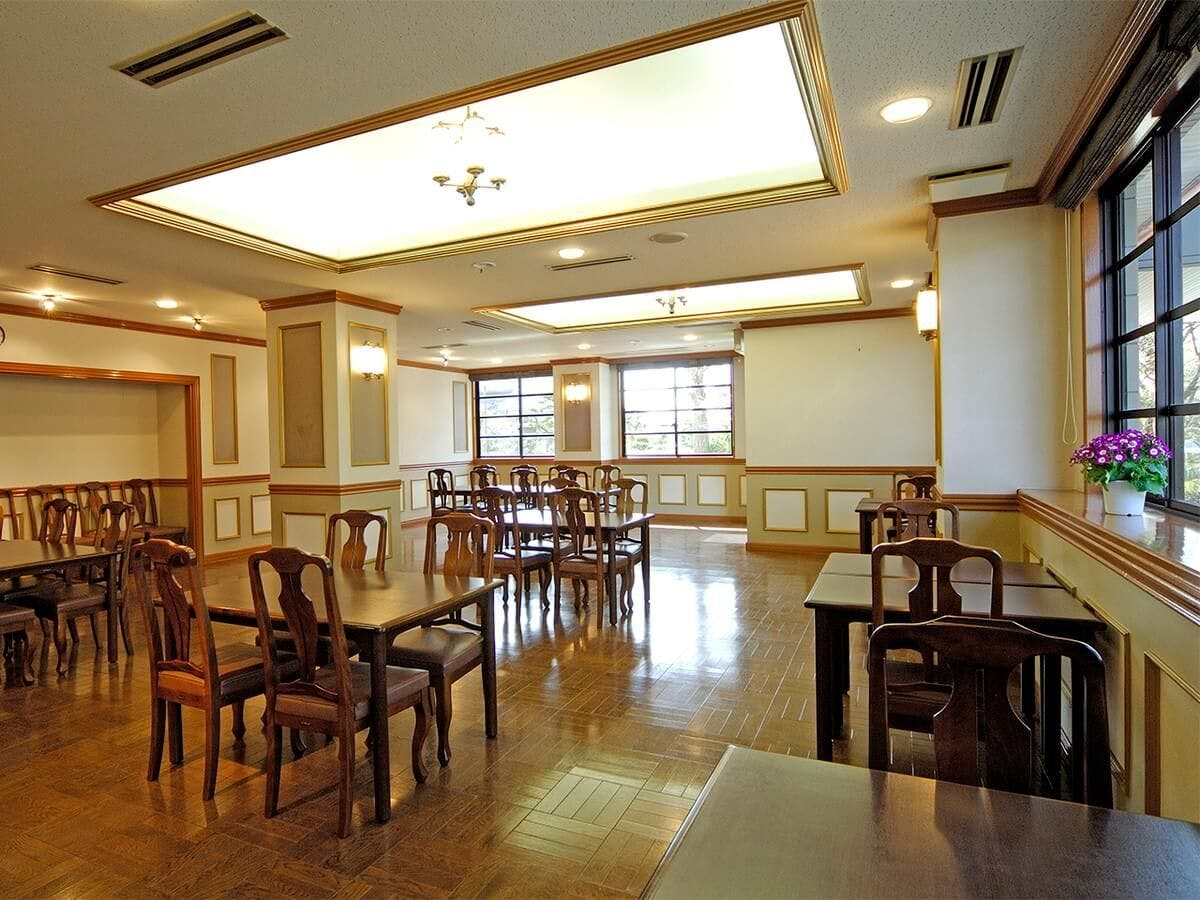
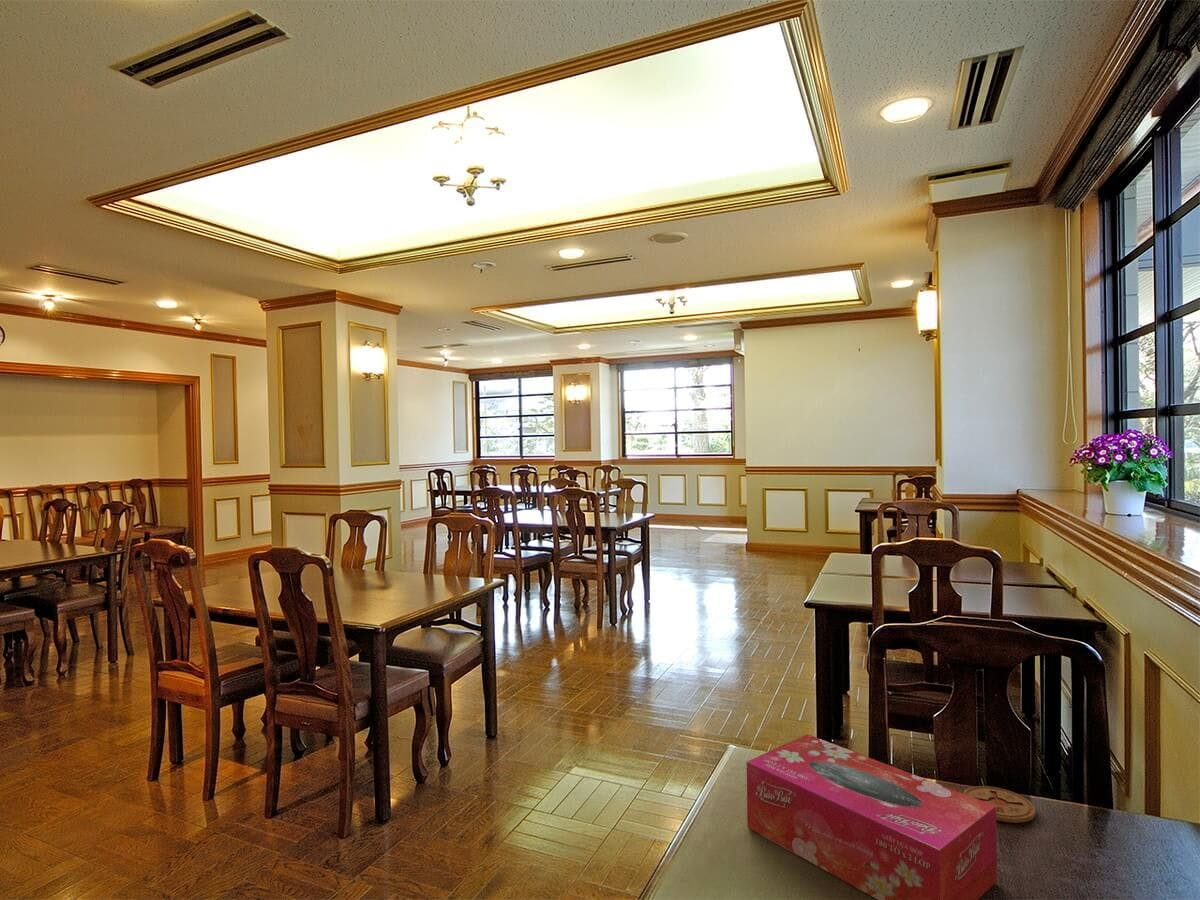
+ tissue box [746,733,998,900]
+ coaster [963,785,1037,824]
